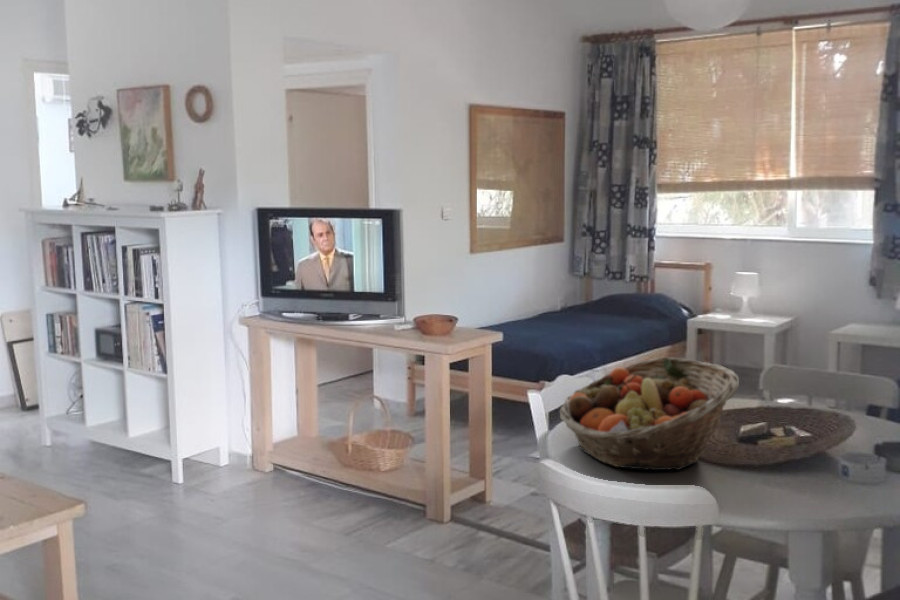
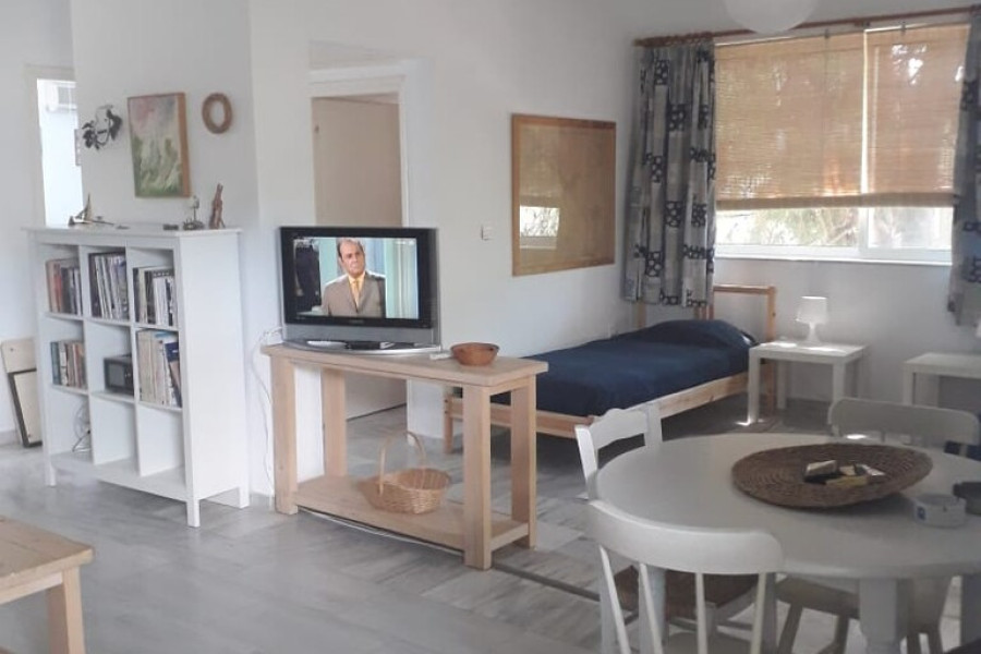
- fruit basket [559,356,740,471]
